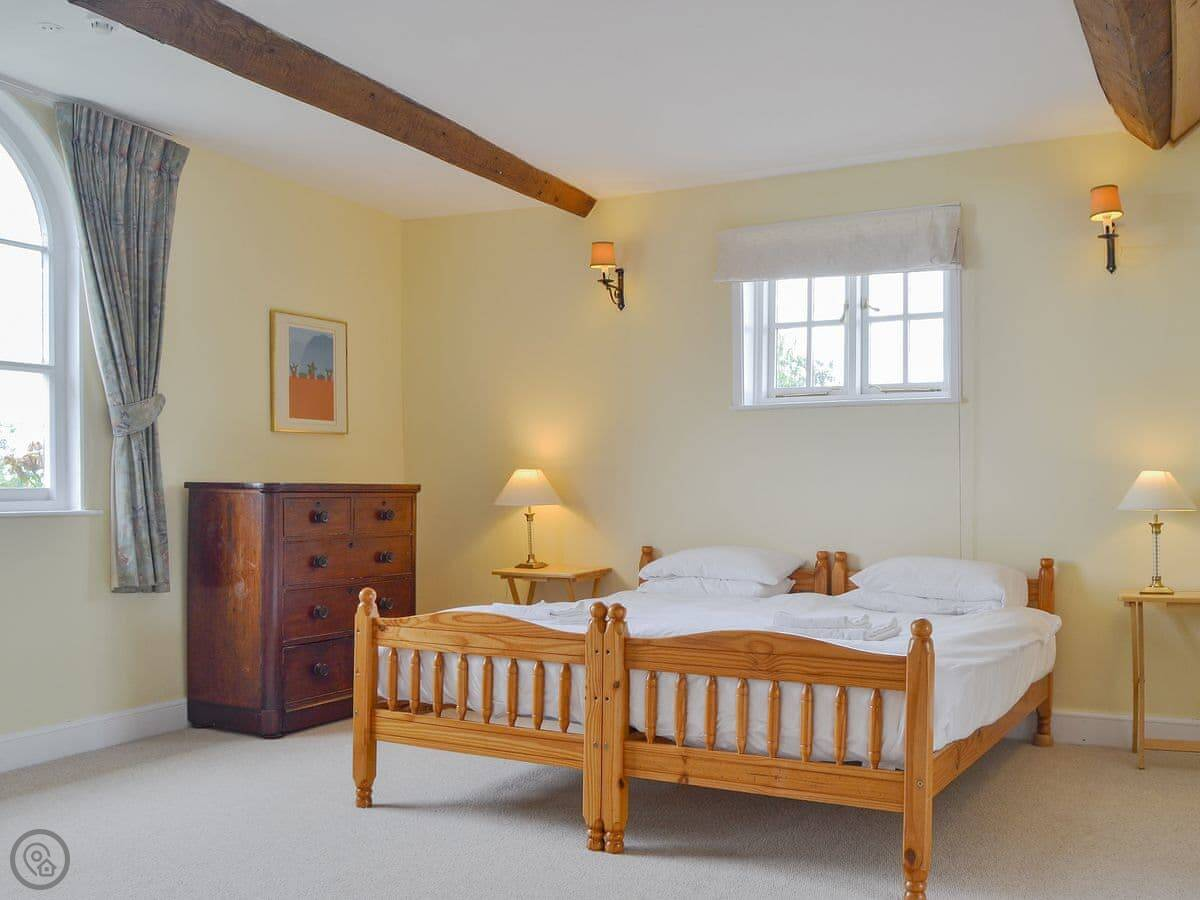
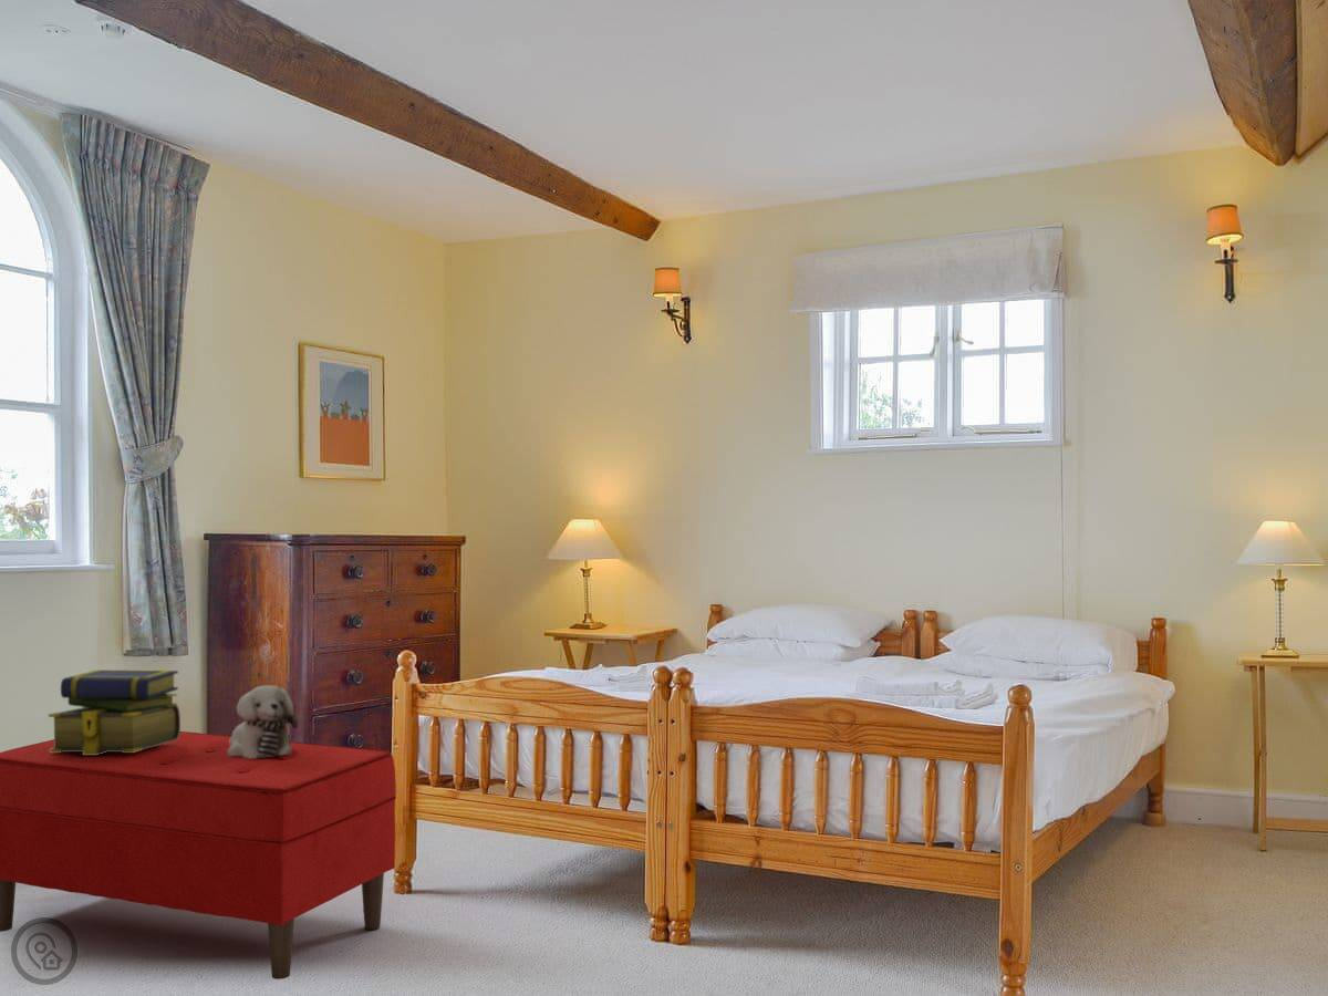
+ bench [0,730,397,981]
+ stack of books [48,668,181,755]
+ plush toy [228,684,299,758]
